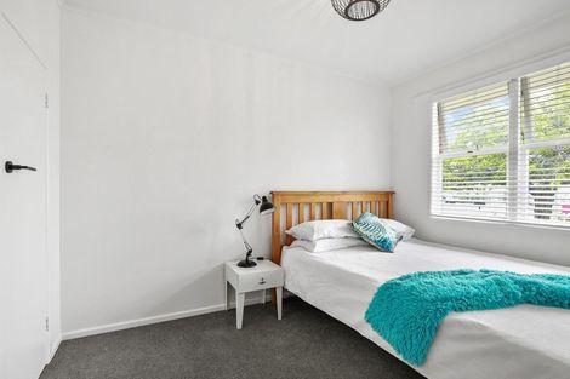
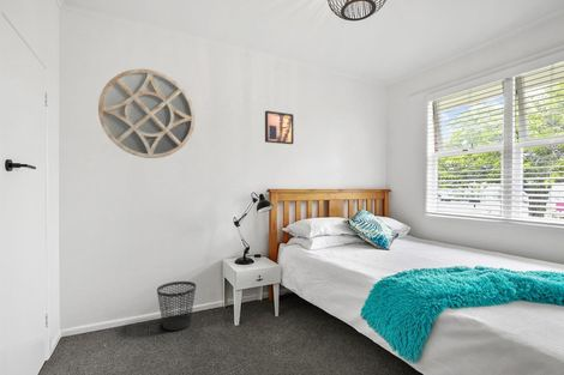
+ wall art [264,109,294,145]
+ wastebasket [156,280,197,332]
+ home mirror [97,68,196,159]
